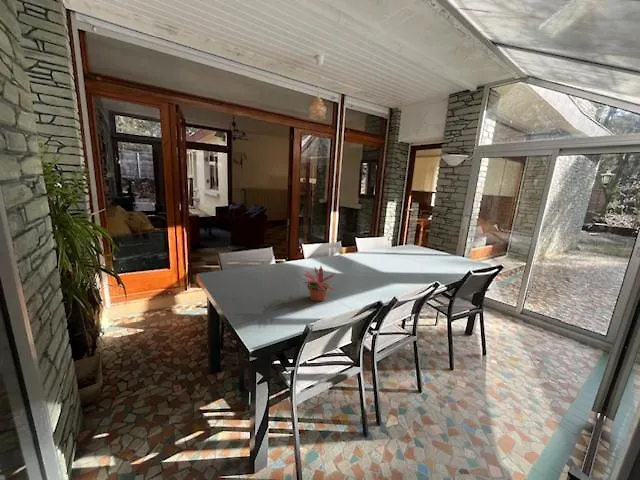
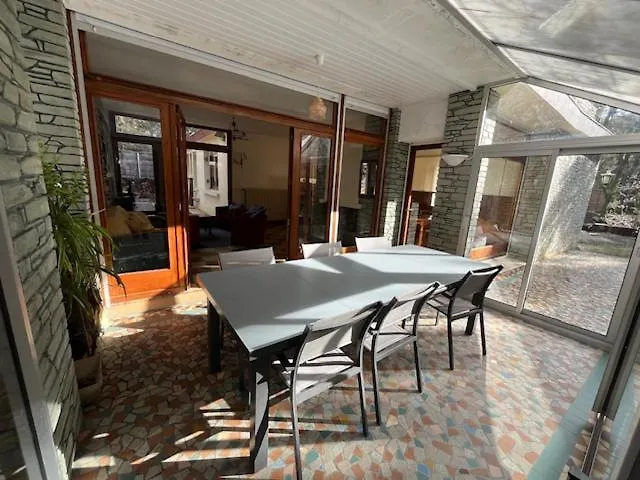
- potted plant [302,265,336,302]
